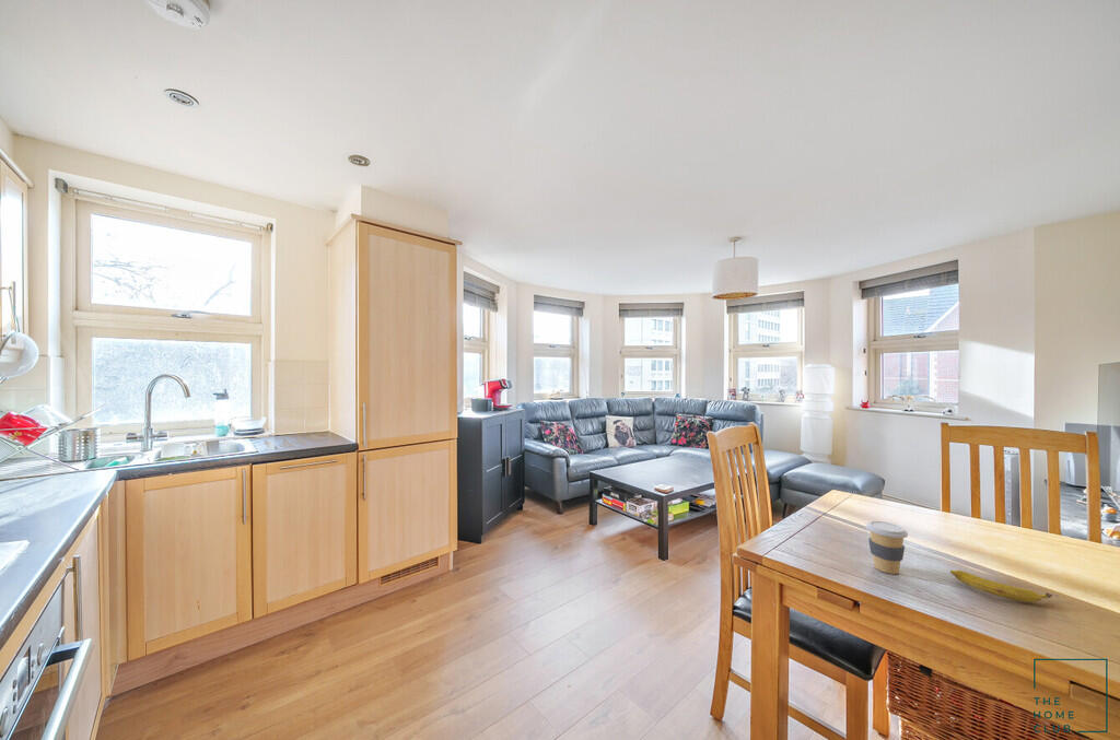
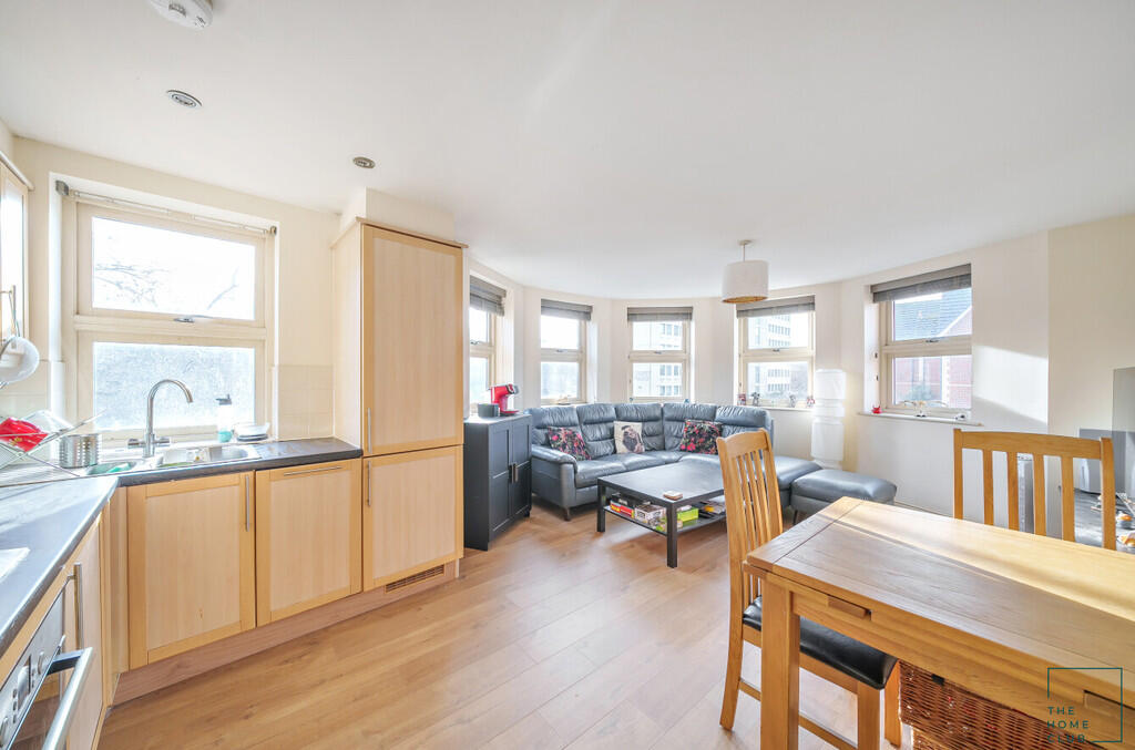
- banana [949,569,1059,603]
- coffee cup [865,520,909,575]
